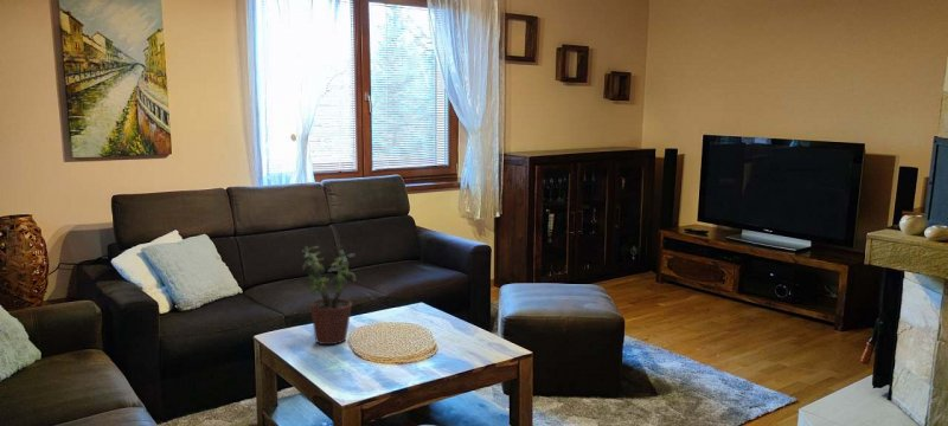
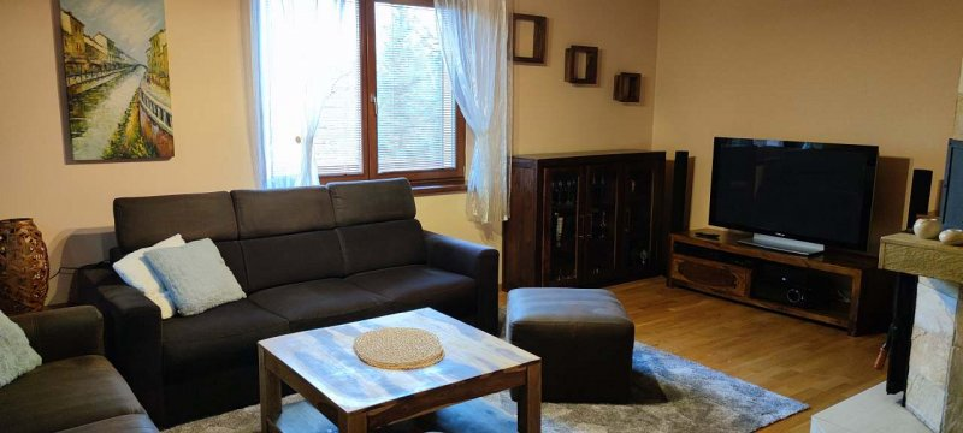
- potted plant [301,245,357,346]
